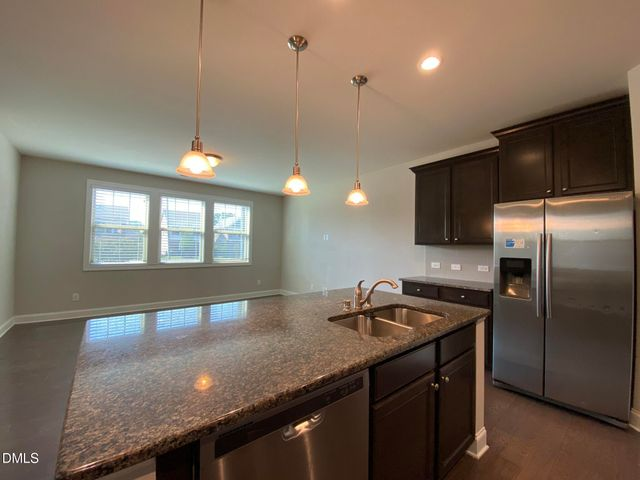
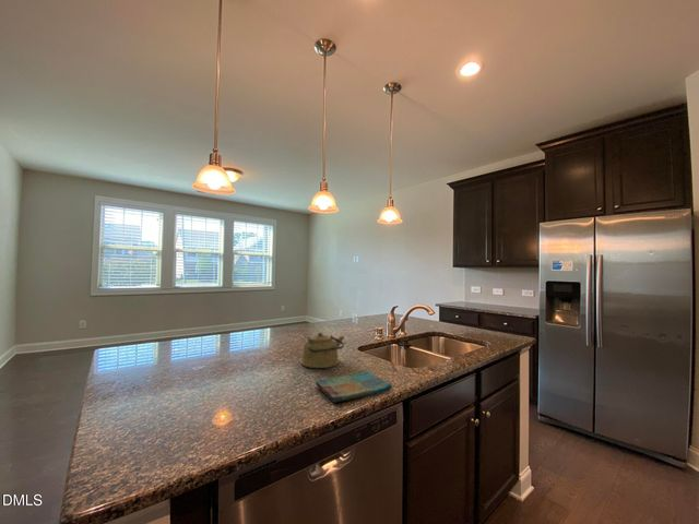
+ dish towel [315,370,393,404]
+ kettle [299,331,345,369]
